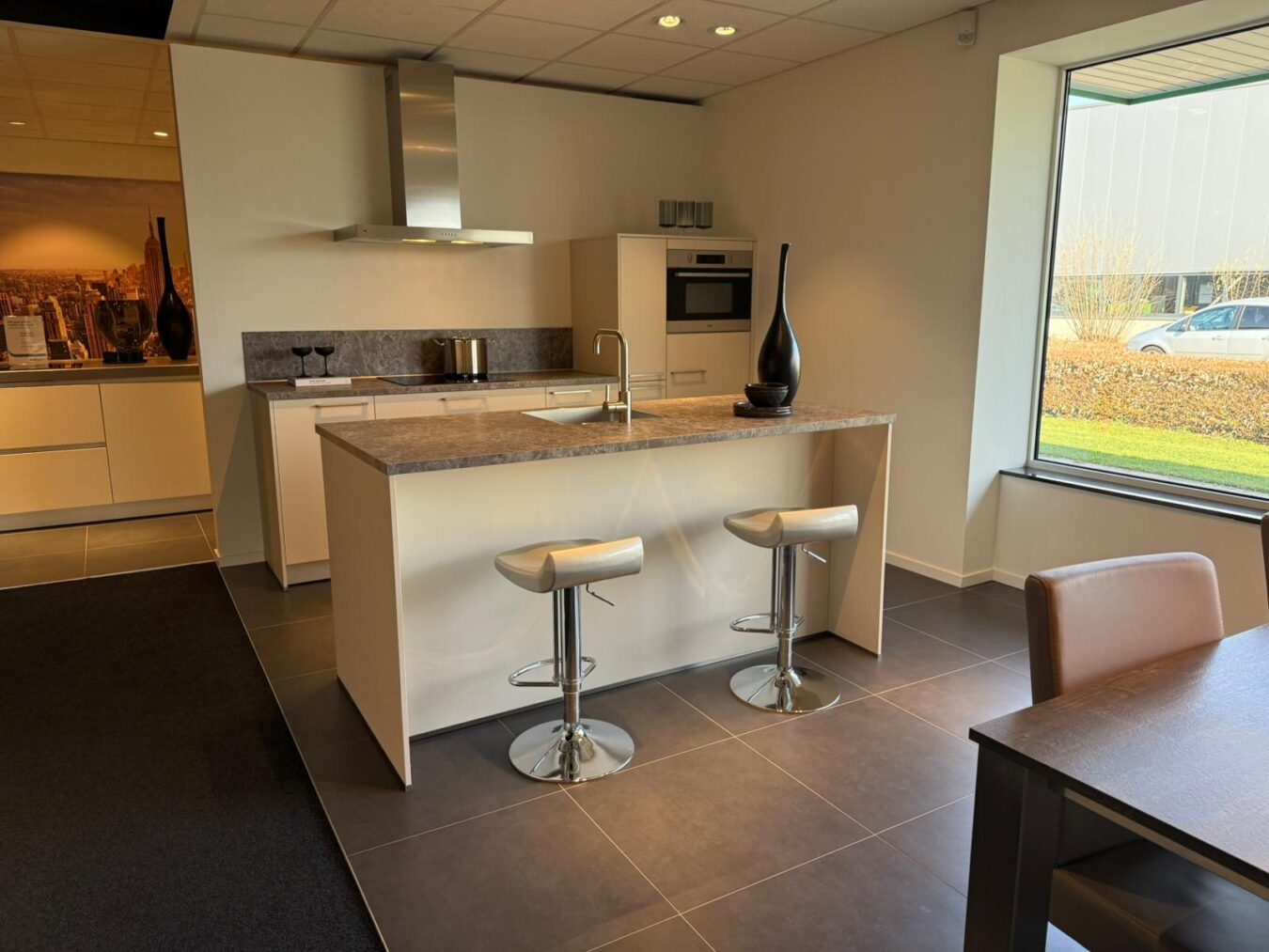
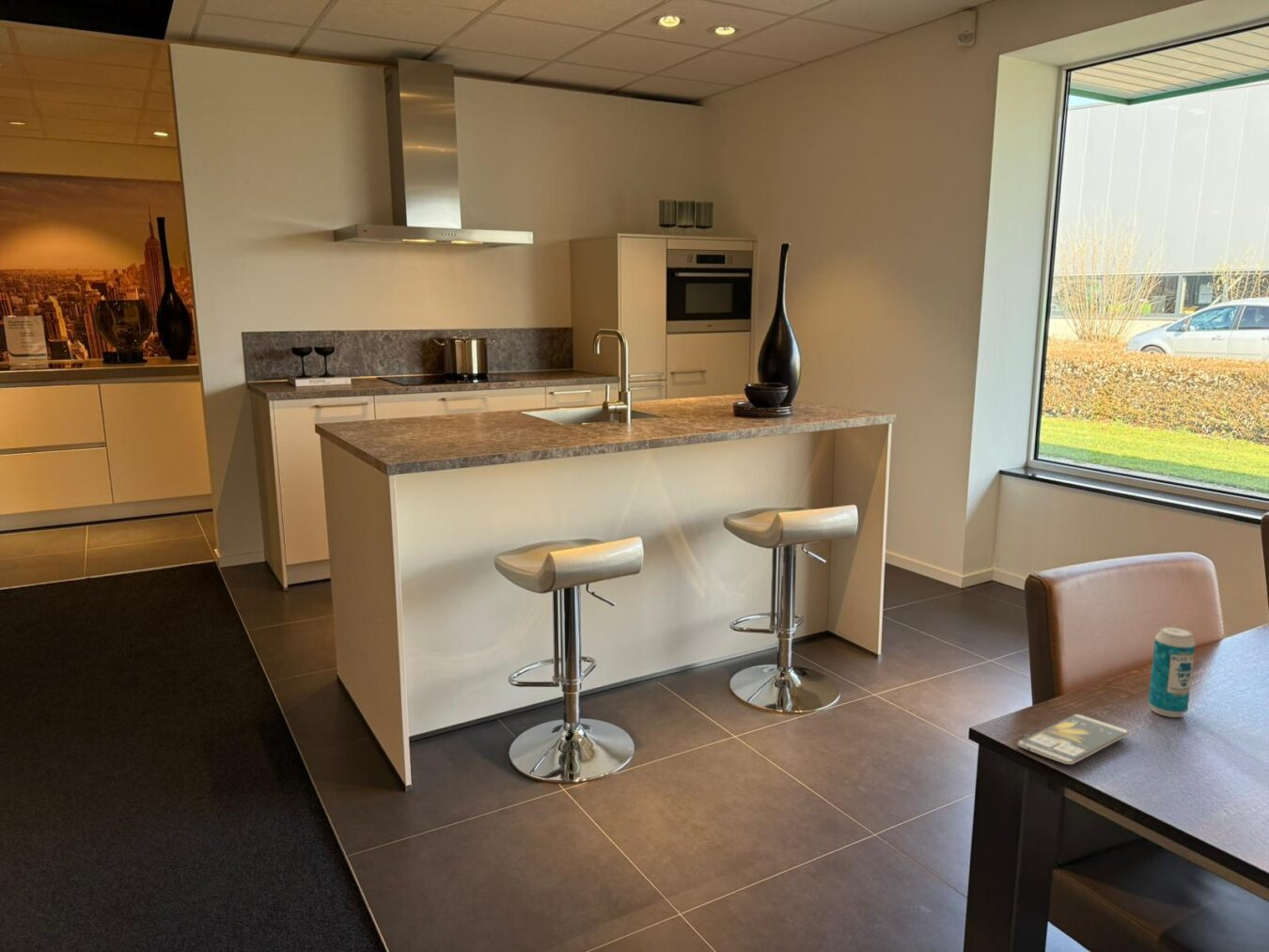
+ smartphone [1017,713,1129,765]
+ beverage can [1148,626,1197,718]
